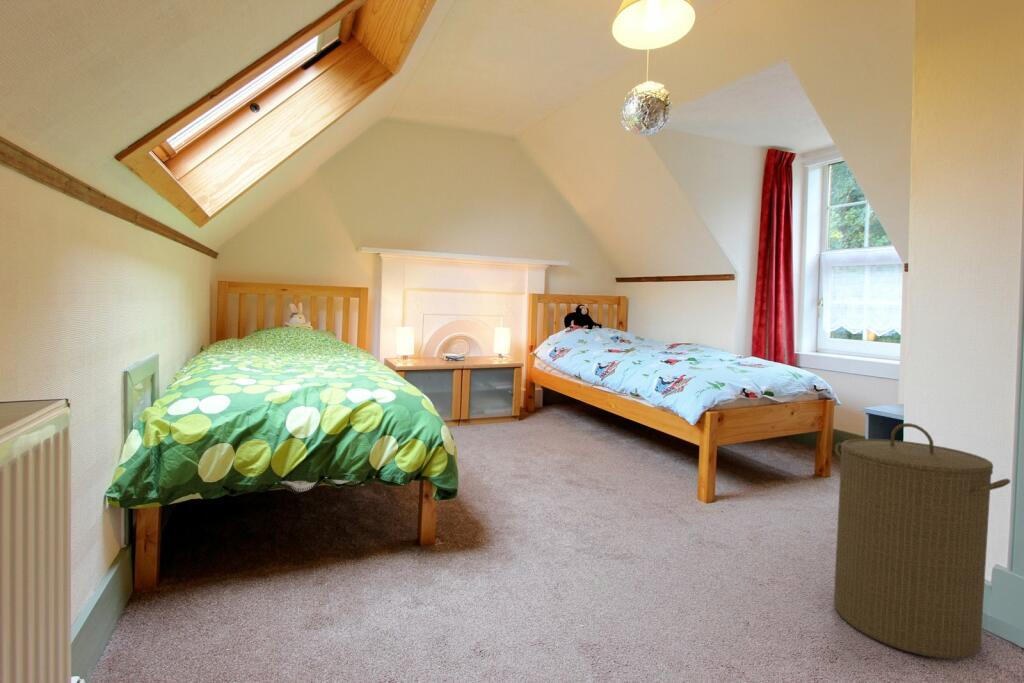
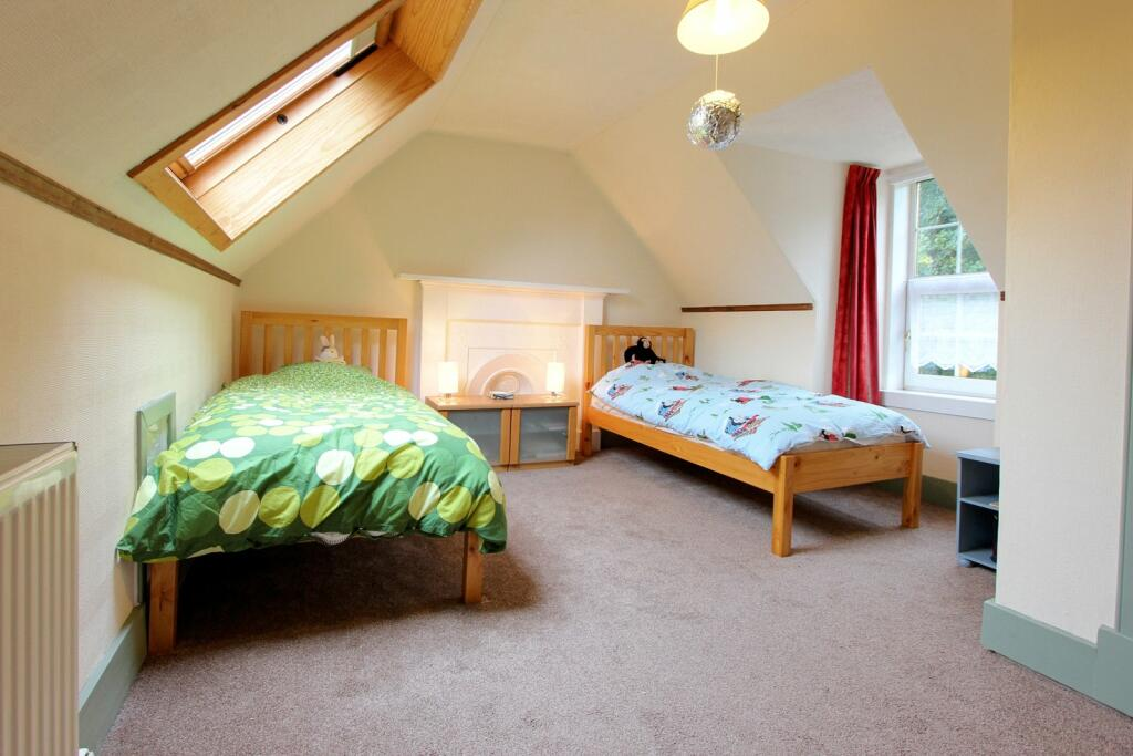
- laundry hamper [833,422,1011,660]
